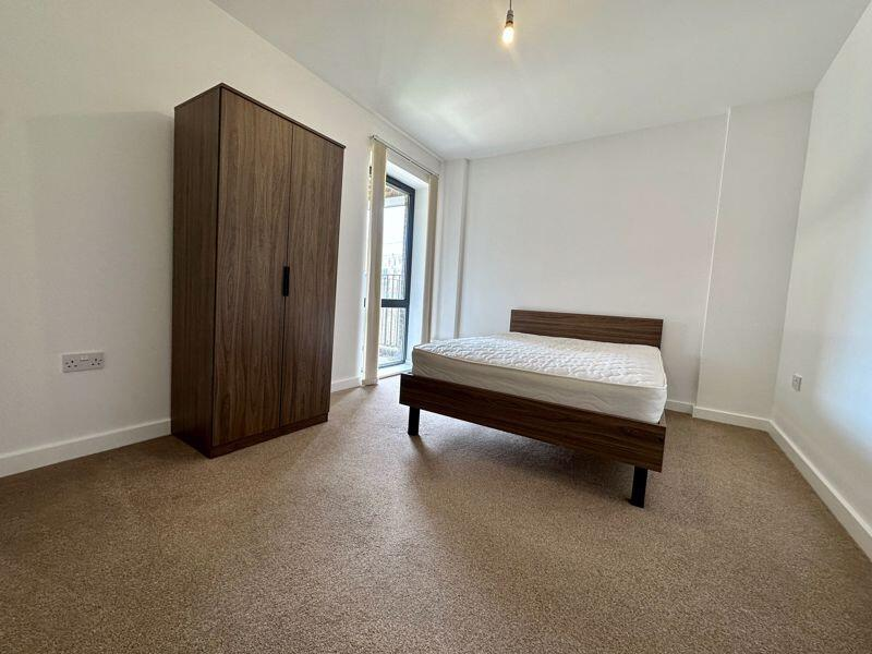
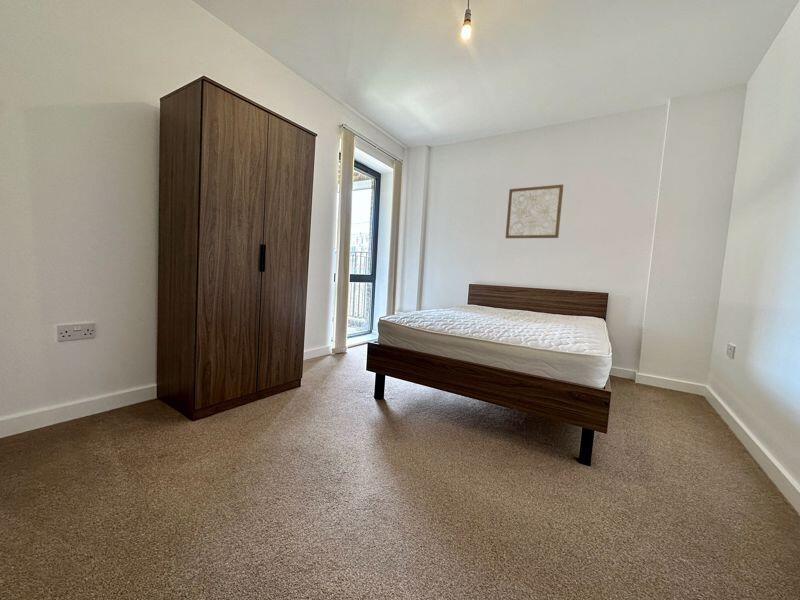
+ wall art [505,184,564,239]
